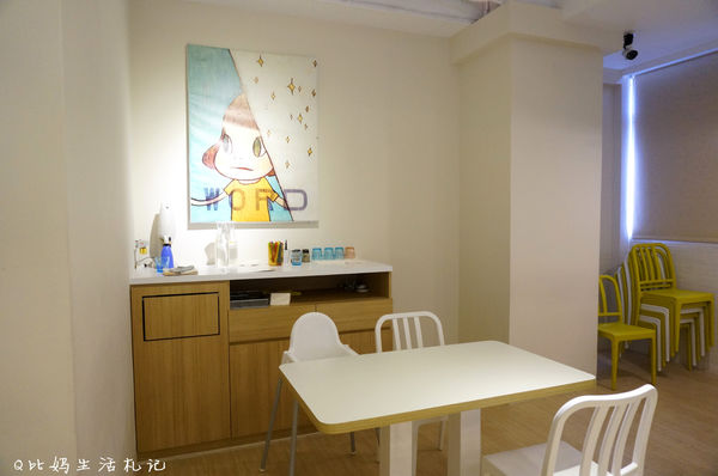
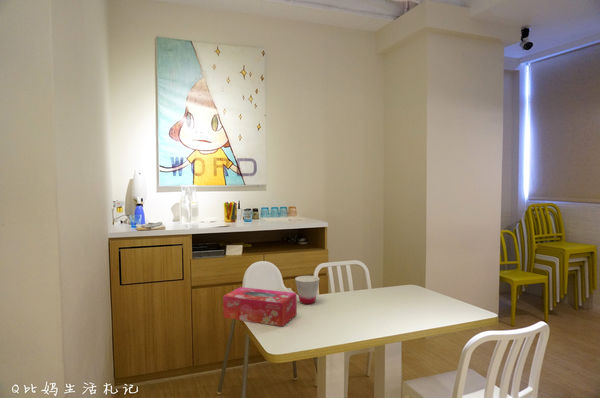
+ tissue box [222,286,298,327]
+ cup [294,275,321,305]
